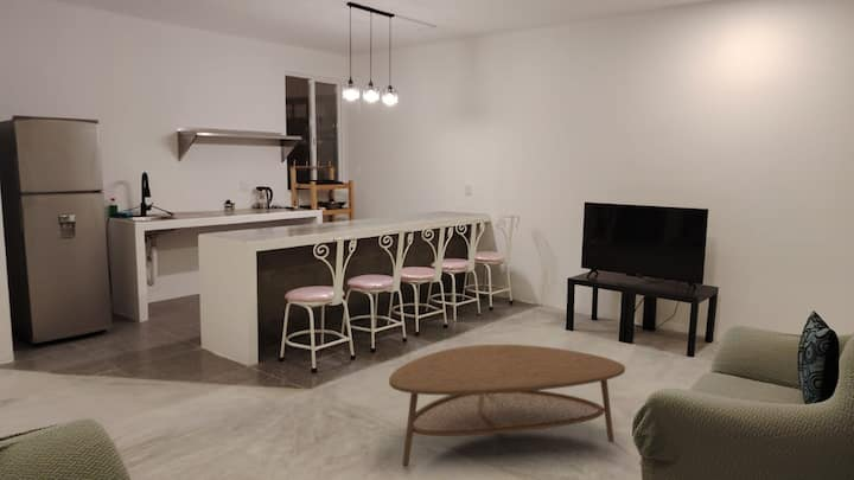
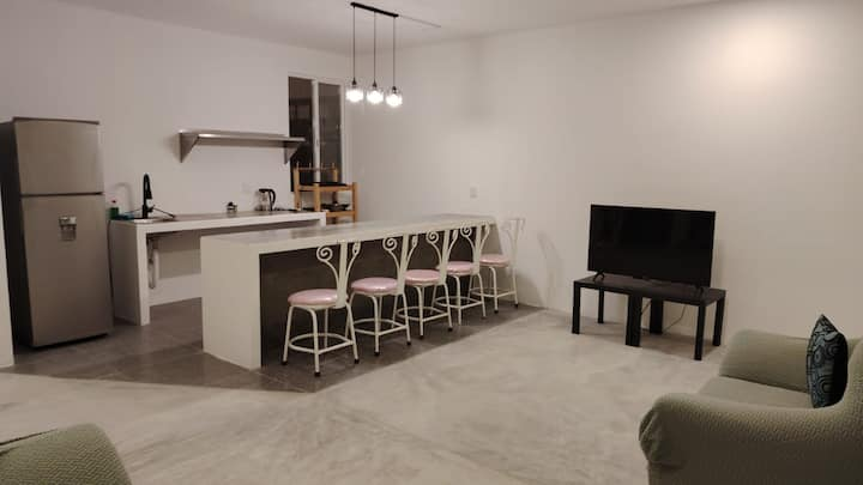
- coffee table [388,344,626,467]
